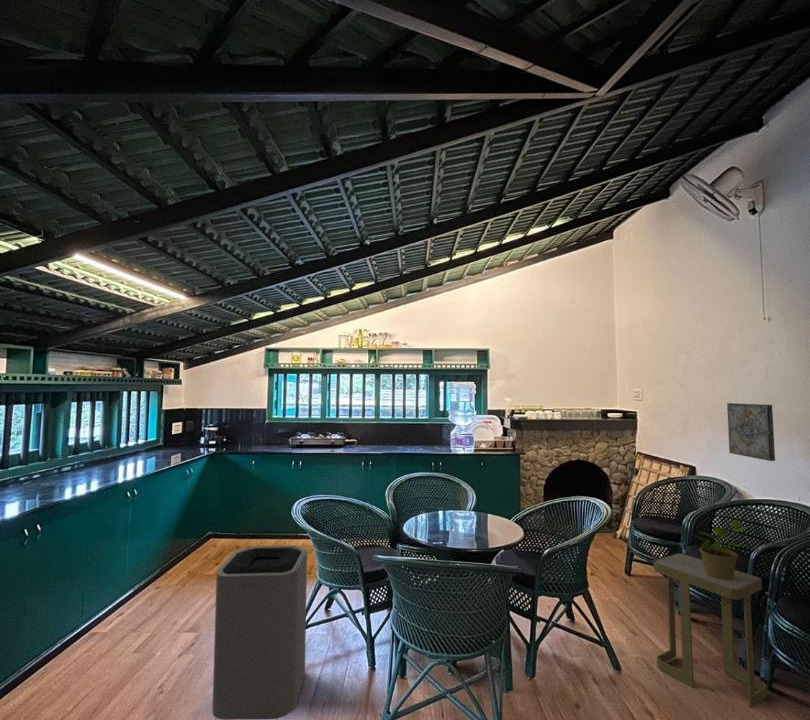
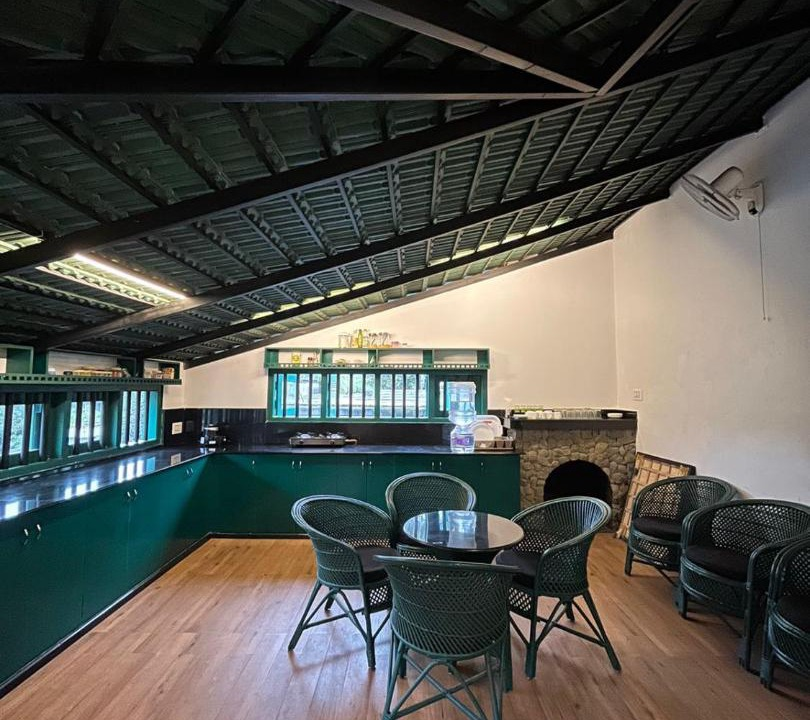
- trash can [211,545,308,720]
- wall art [726,402,776,462]
- potted plant [692,519,749,579]
- side table [653,553,768,709]
